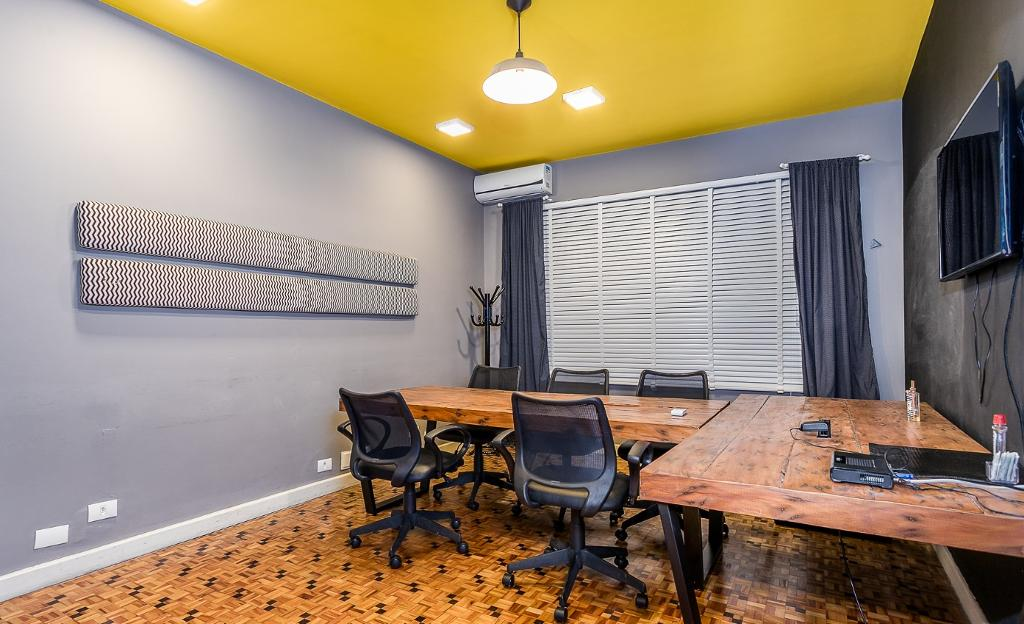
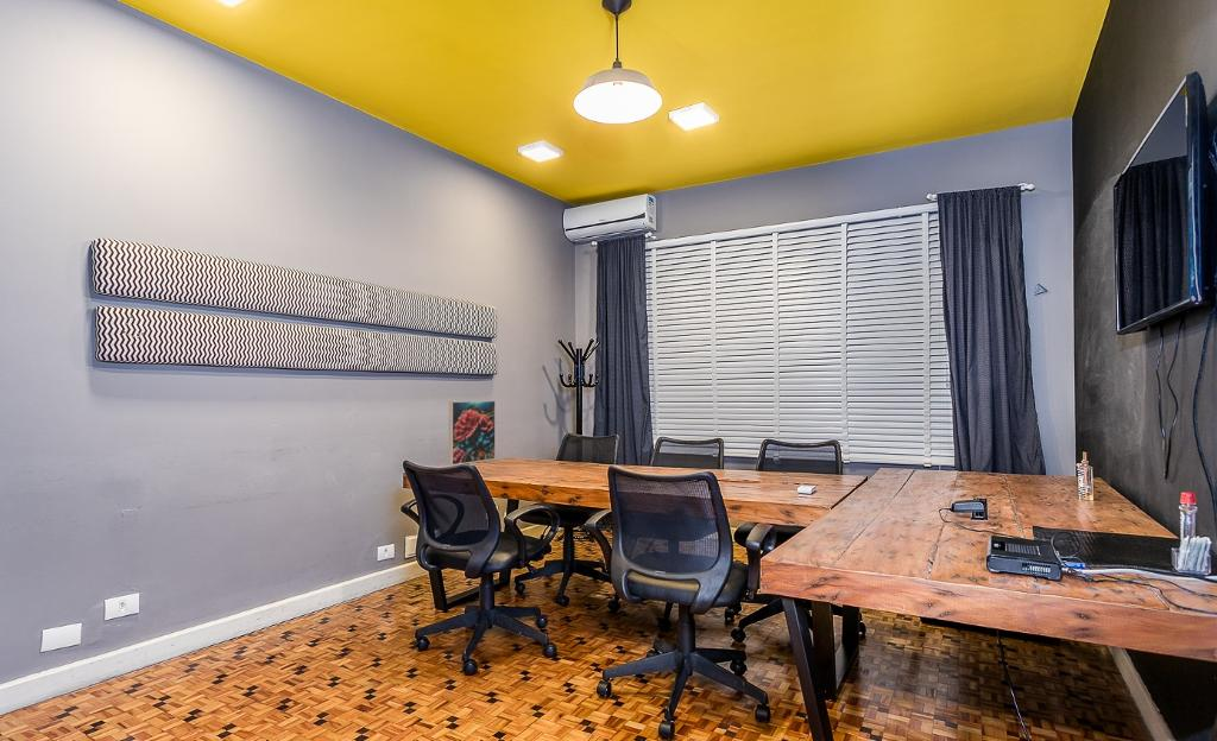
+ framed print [448,399,497,466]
